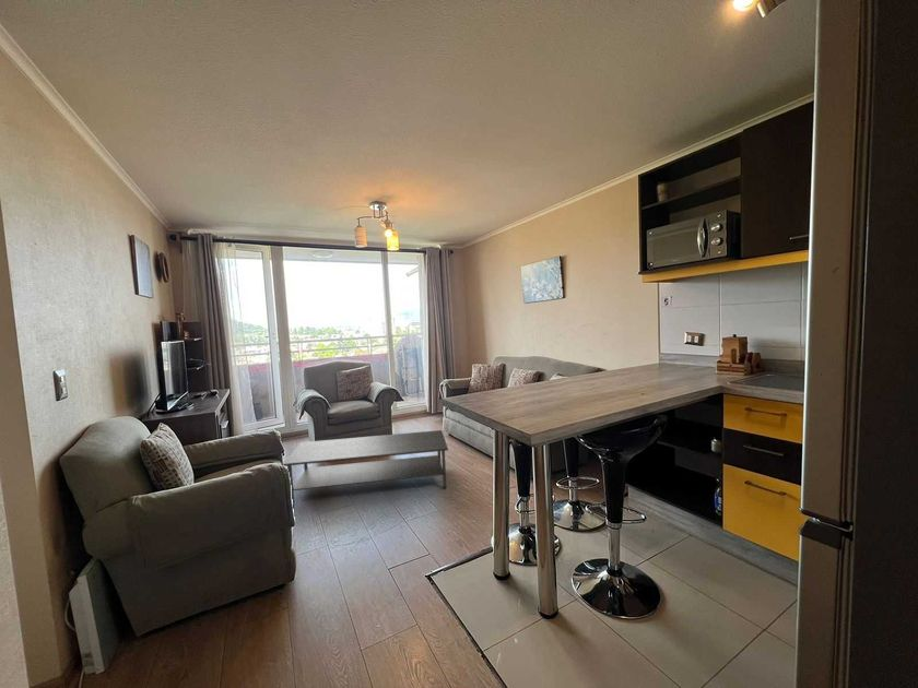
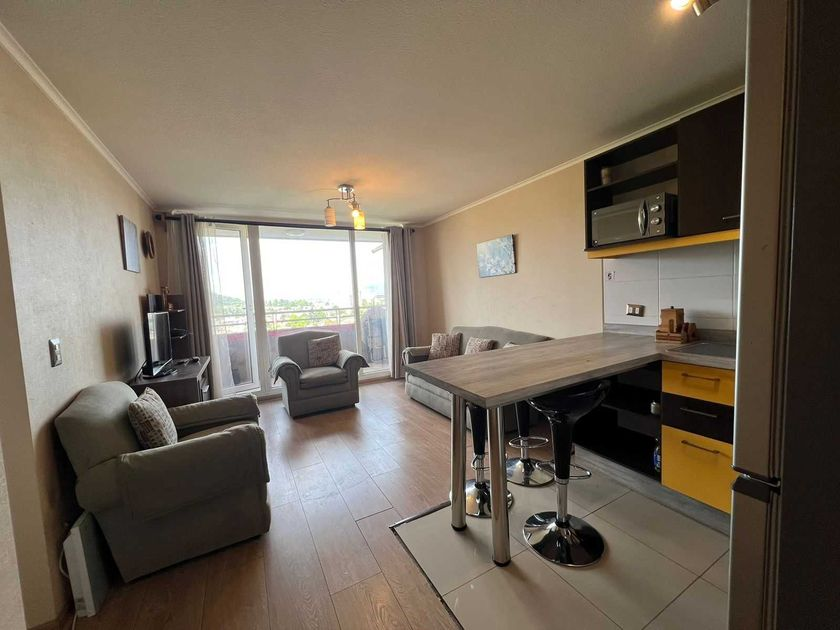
- coffee table [282,429,449,508]
